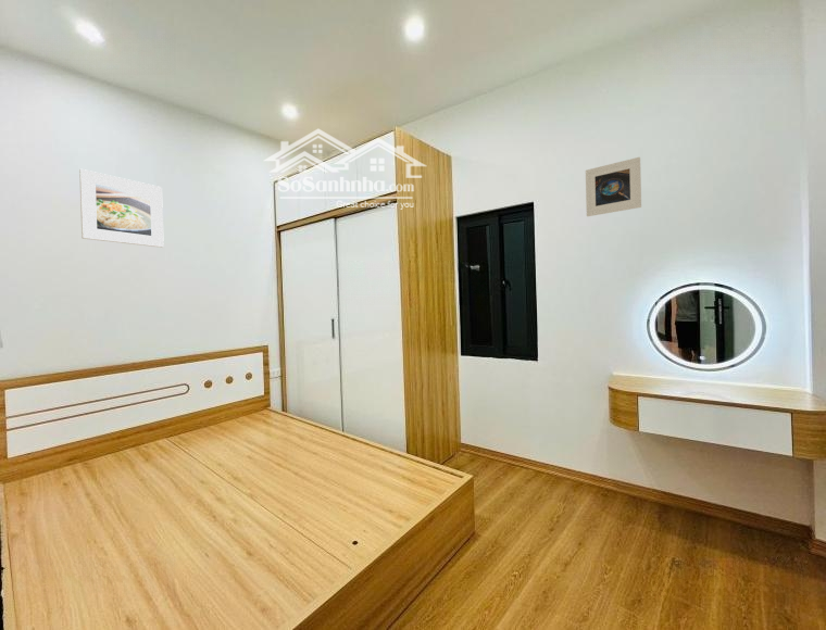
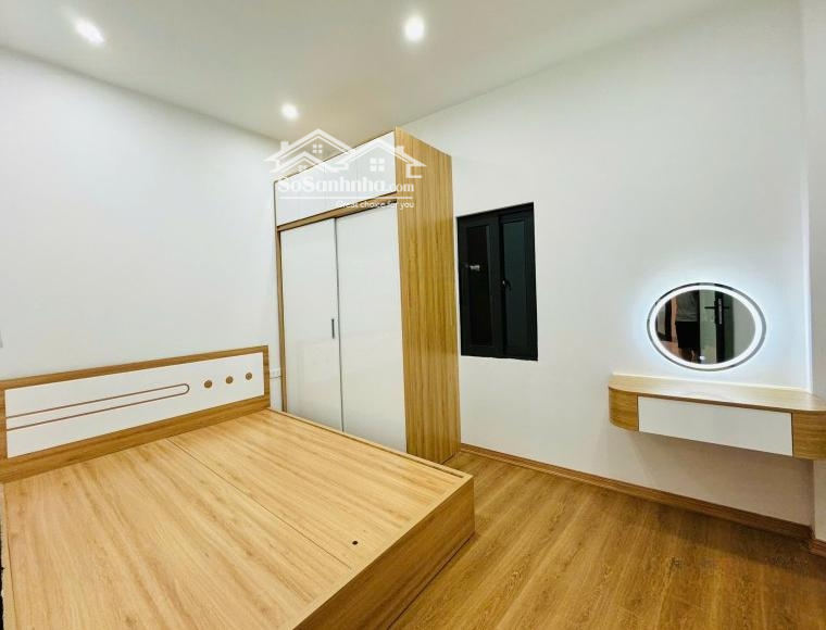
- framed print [78,168,165,249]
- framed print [585,156,642,217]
